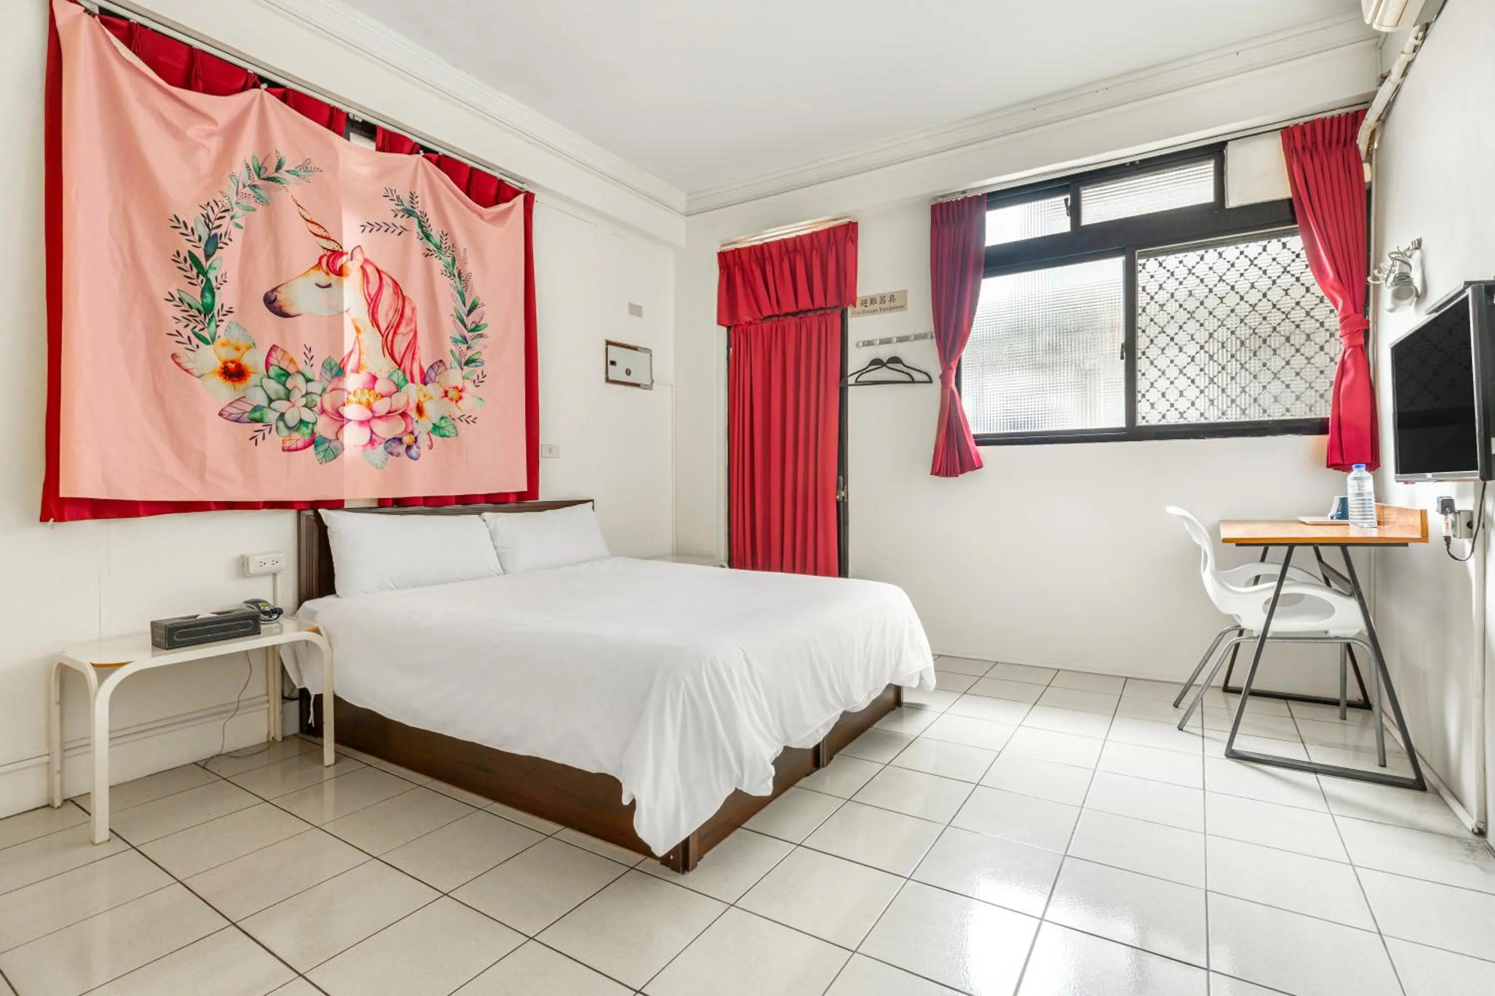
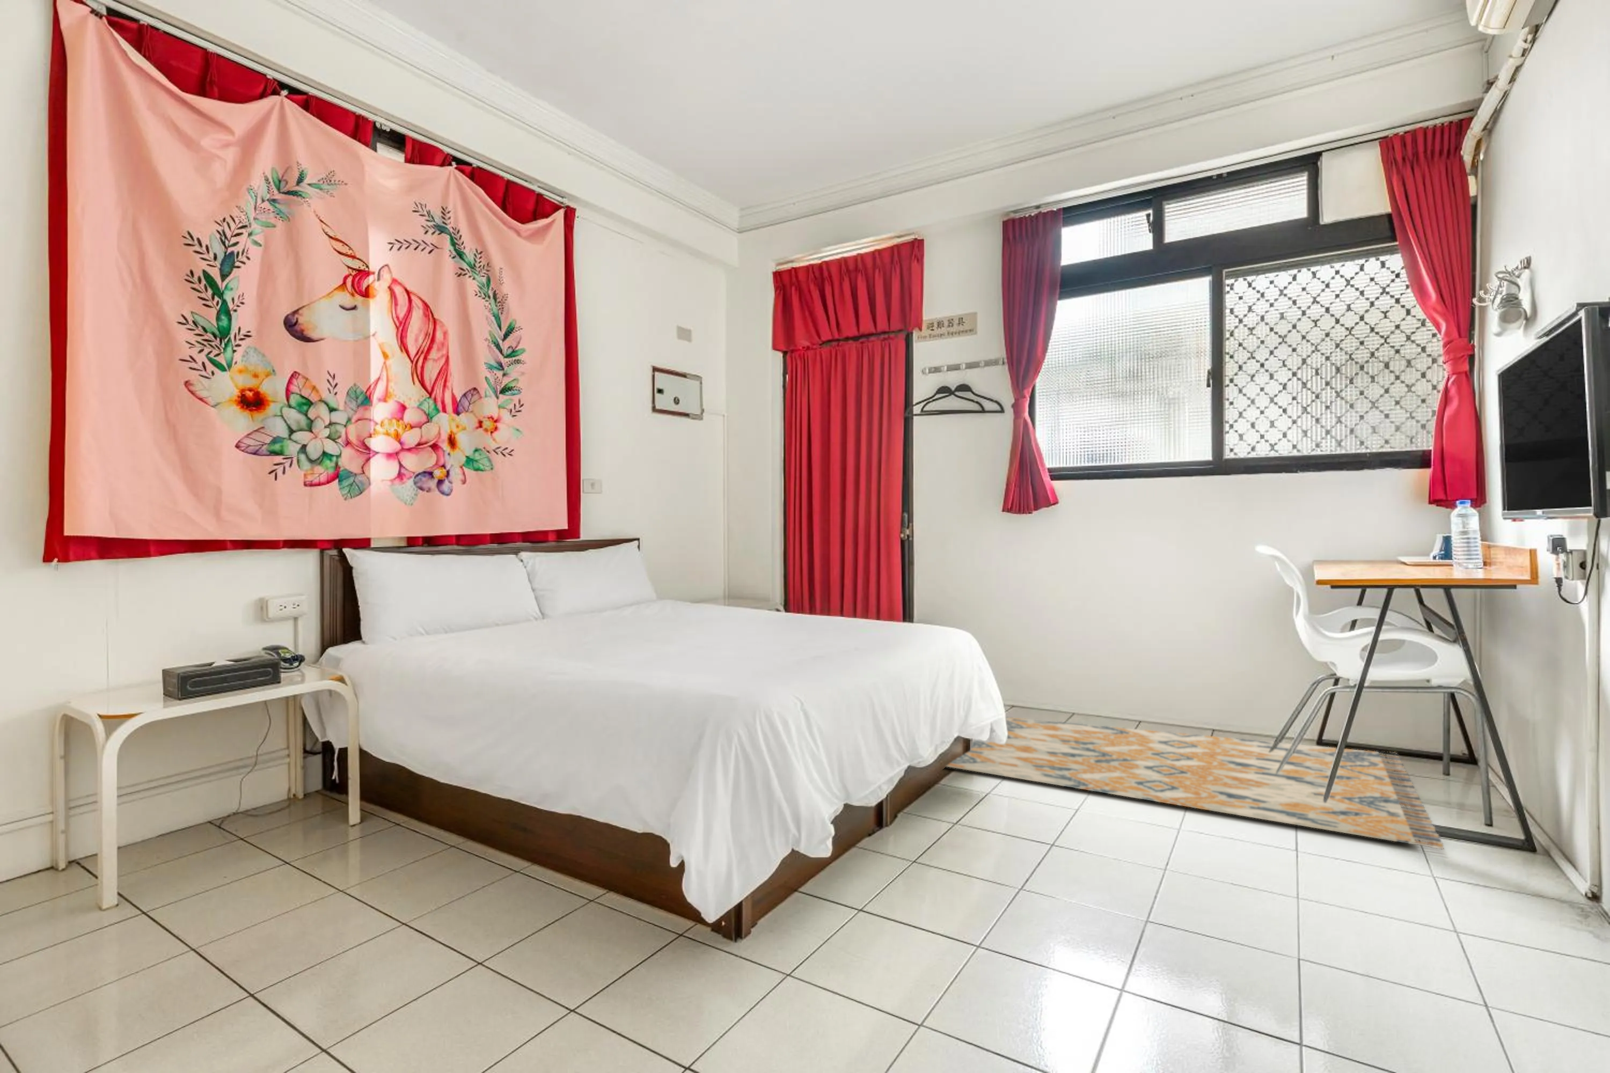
+ rug [945,716,1445,850]
